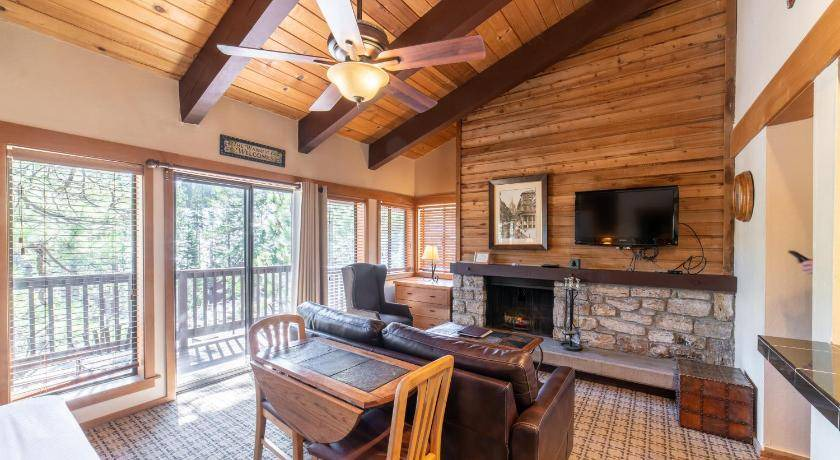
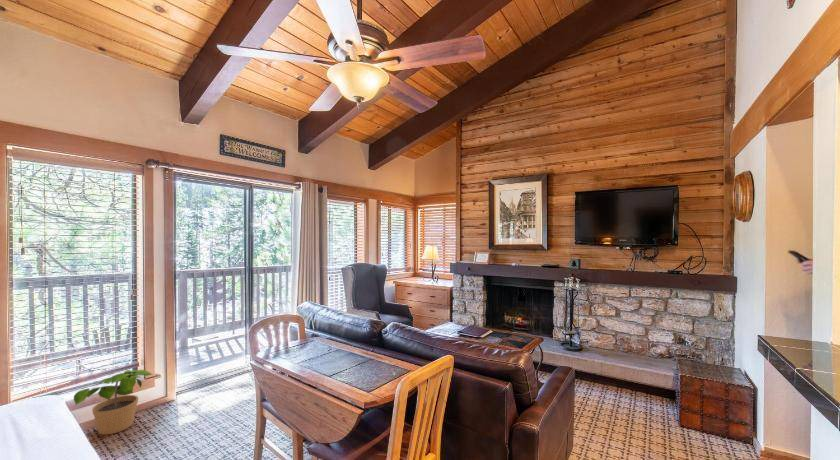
+ potted plant [73,369,153,436]
